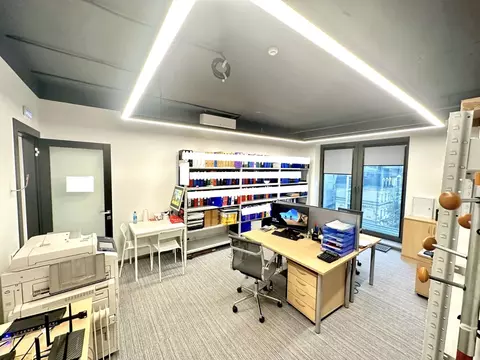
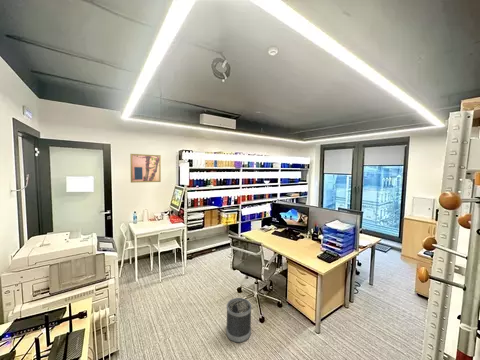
+ wastebasket [225,297,253,344]
+ wall art [129,153,162,184]
